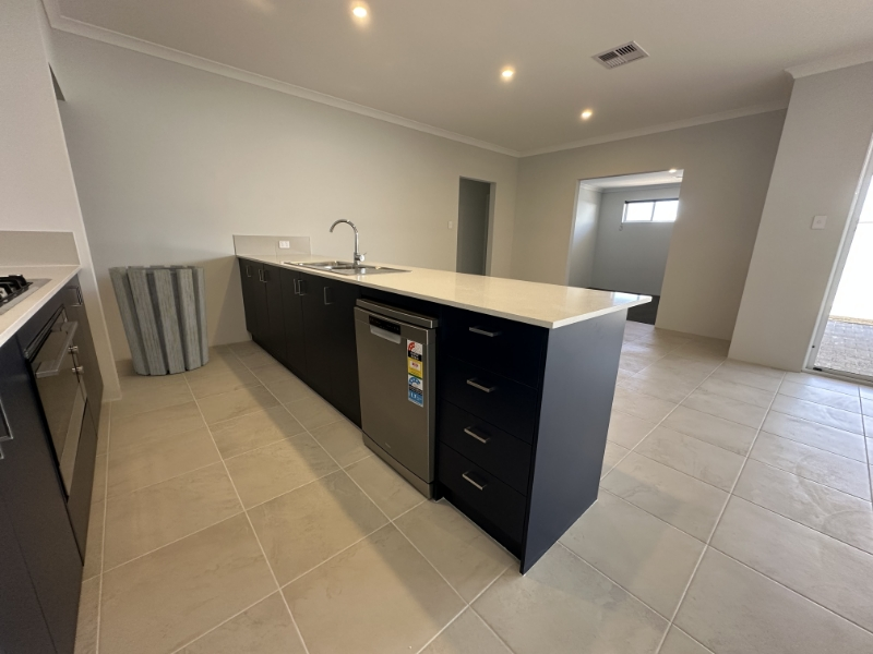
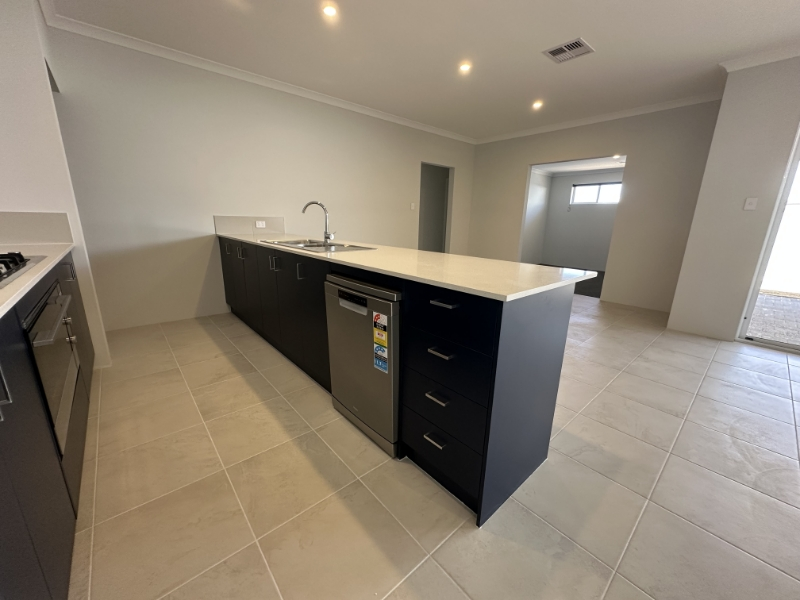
- trash can [107,264,210,376]
